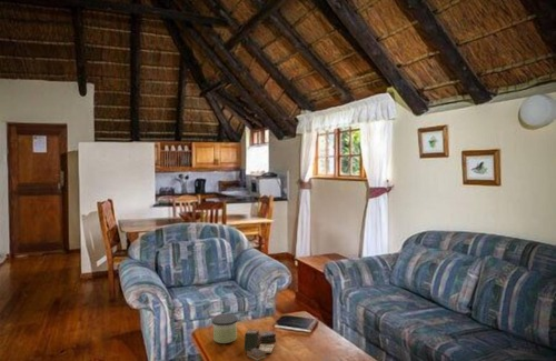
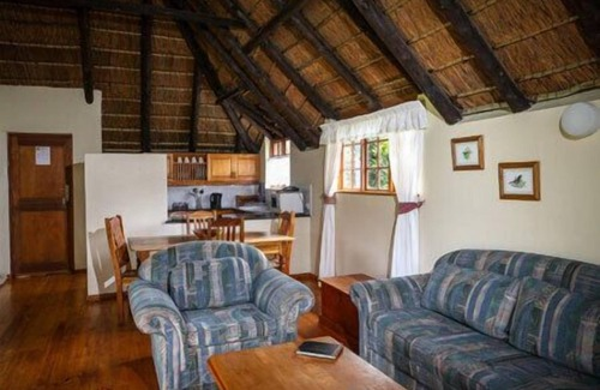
- book [244,328,277,361]
- candle [211,313,239,344]
